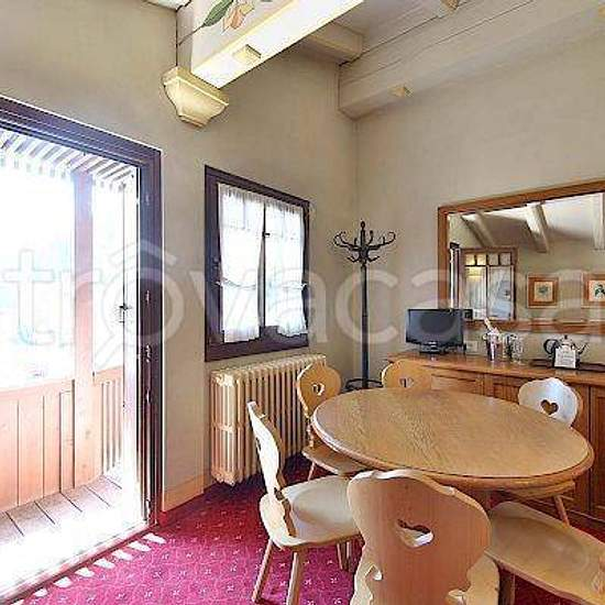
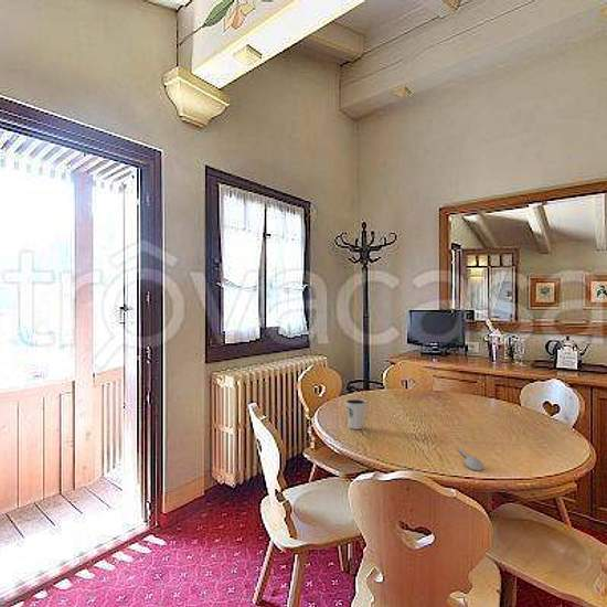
+ spoon [456,447,484,471]
+ dixie cup [344,398,368,430]
